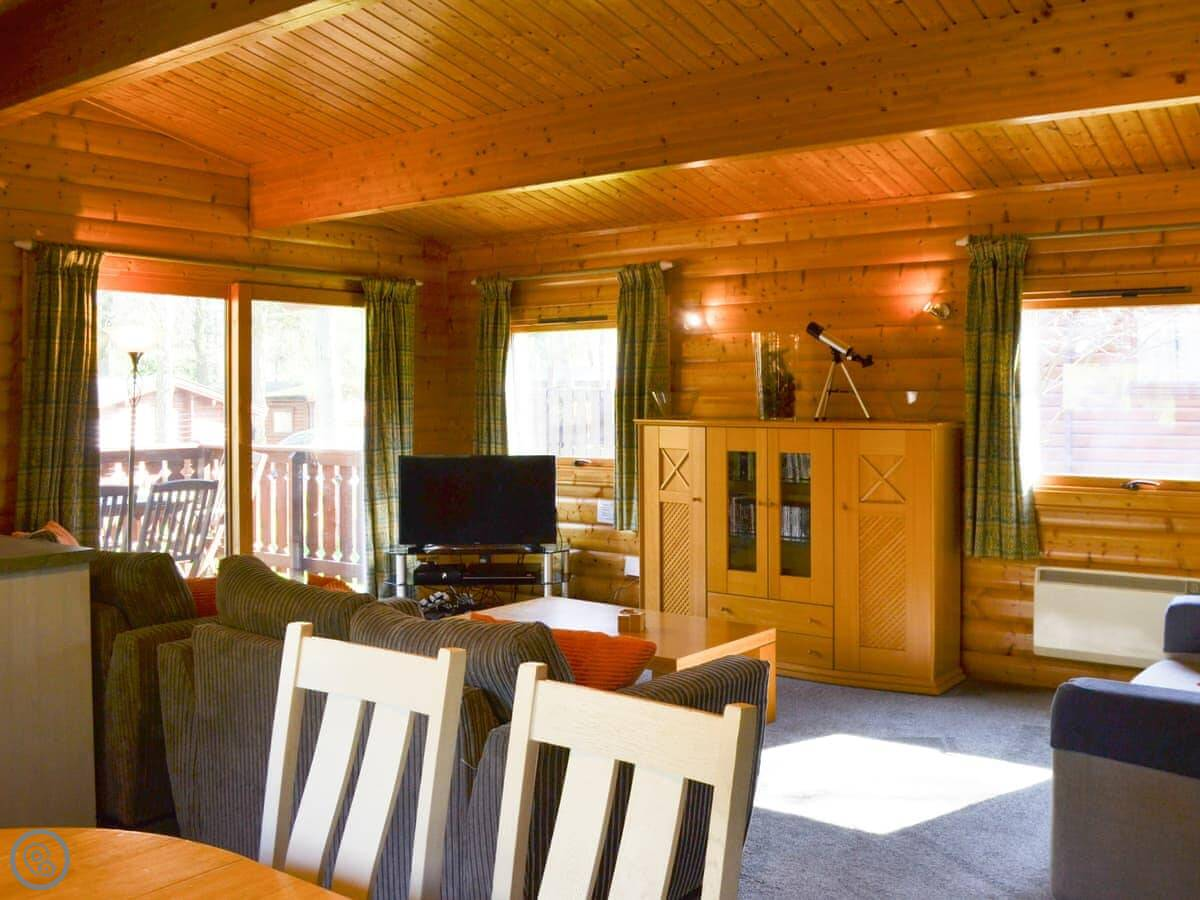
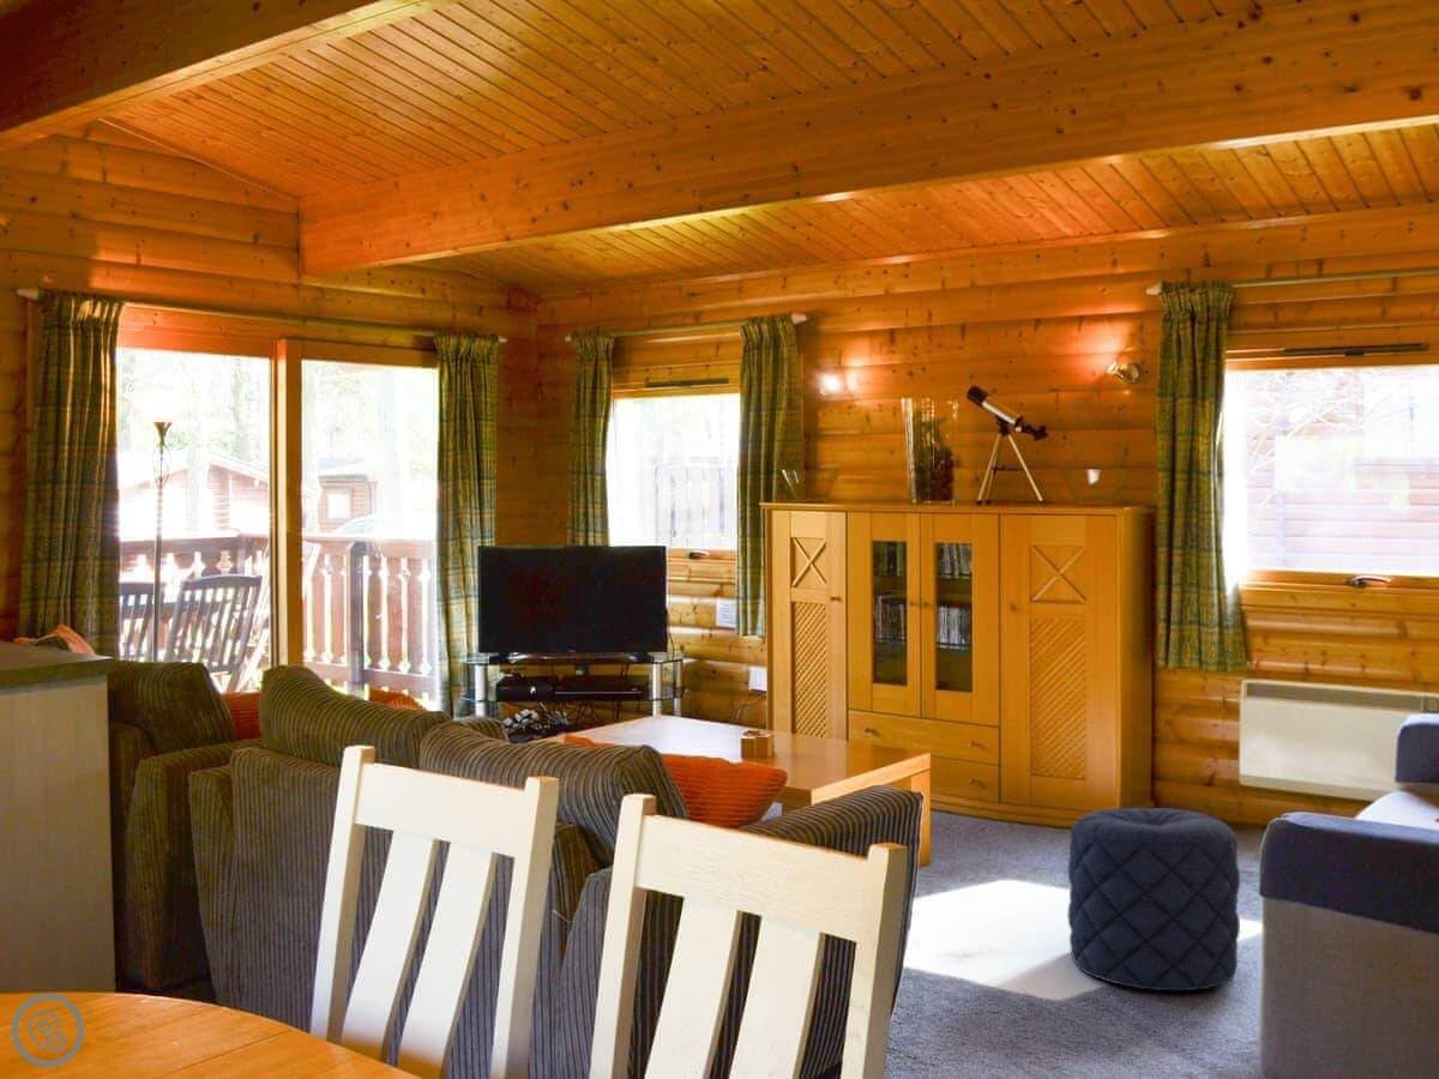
+ pouf [1066,807,1241,991]
